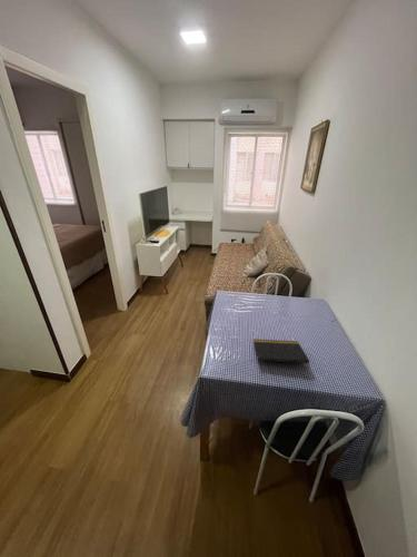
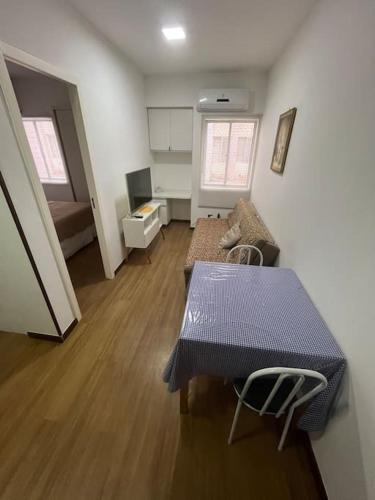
- notepad [252,339,310,369]
